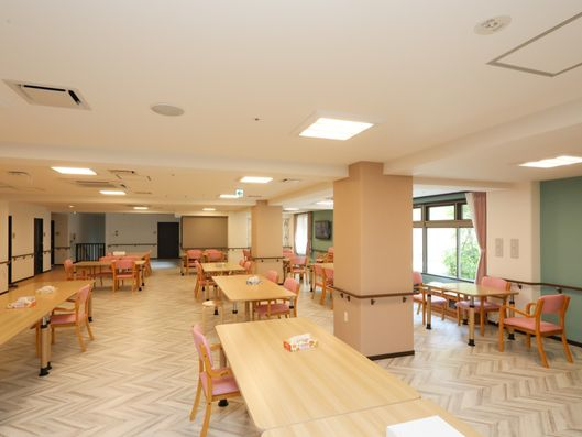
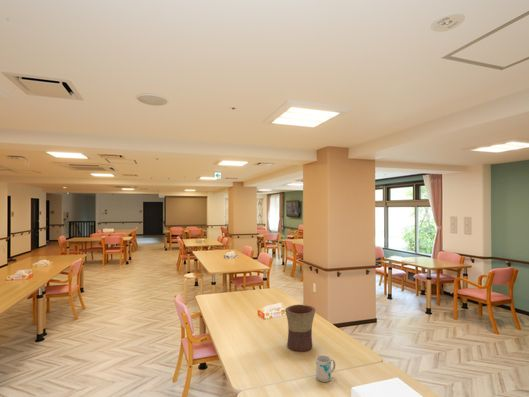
+ flower pot [284,304,316,352]
+ mug [315,354,336,383]
